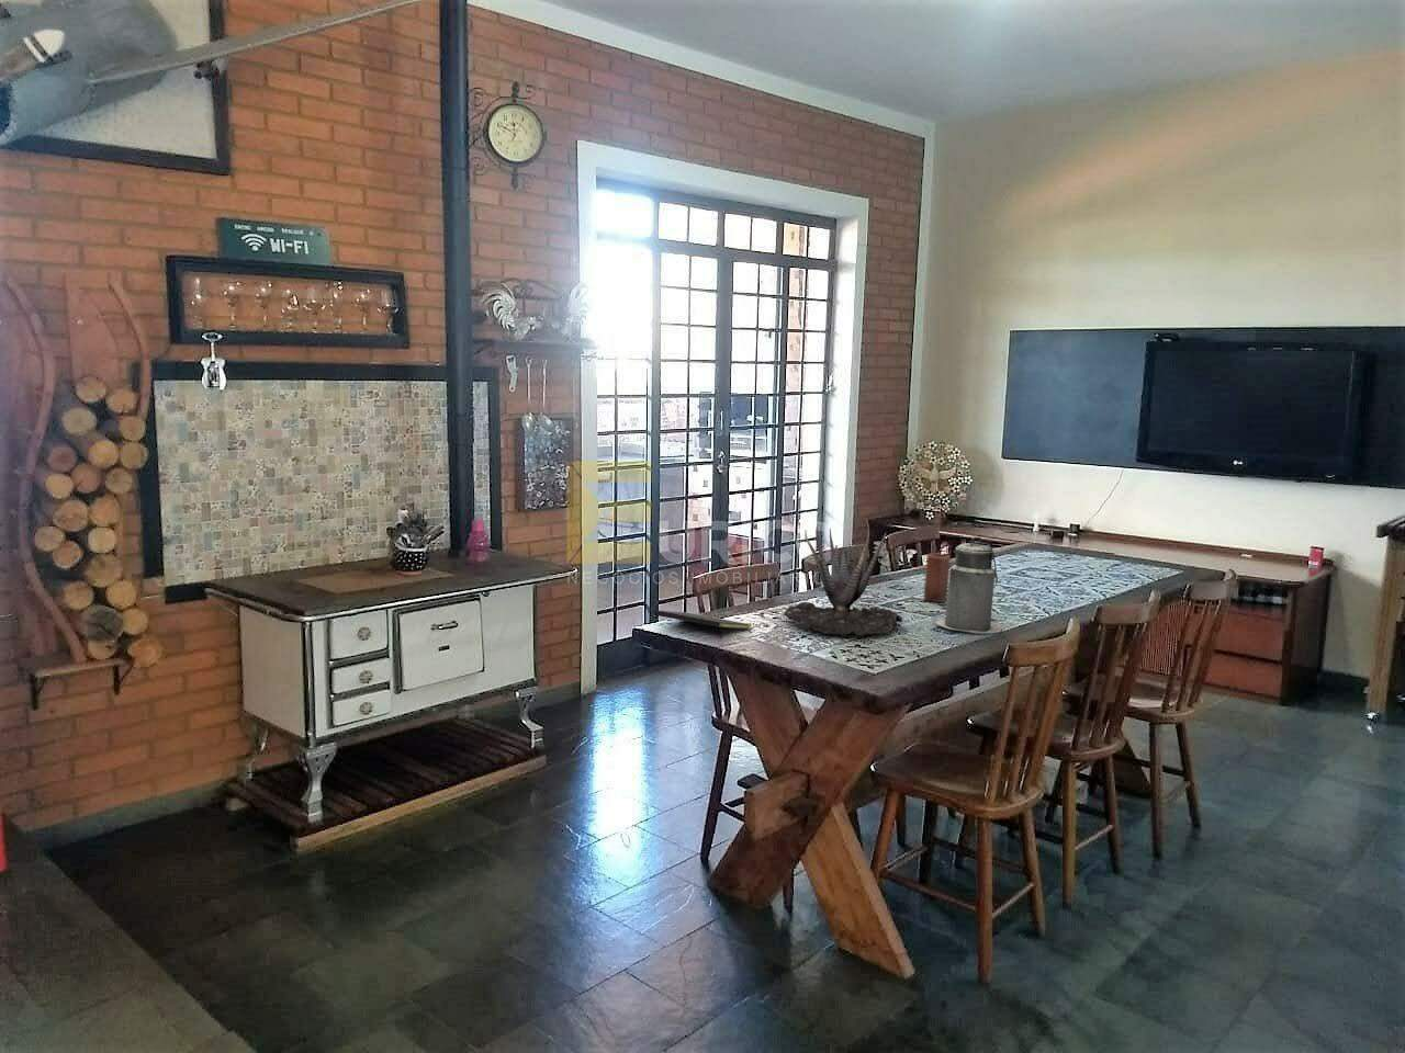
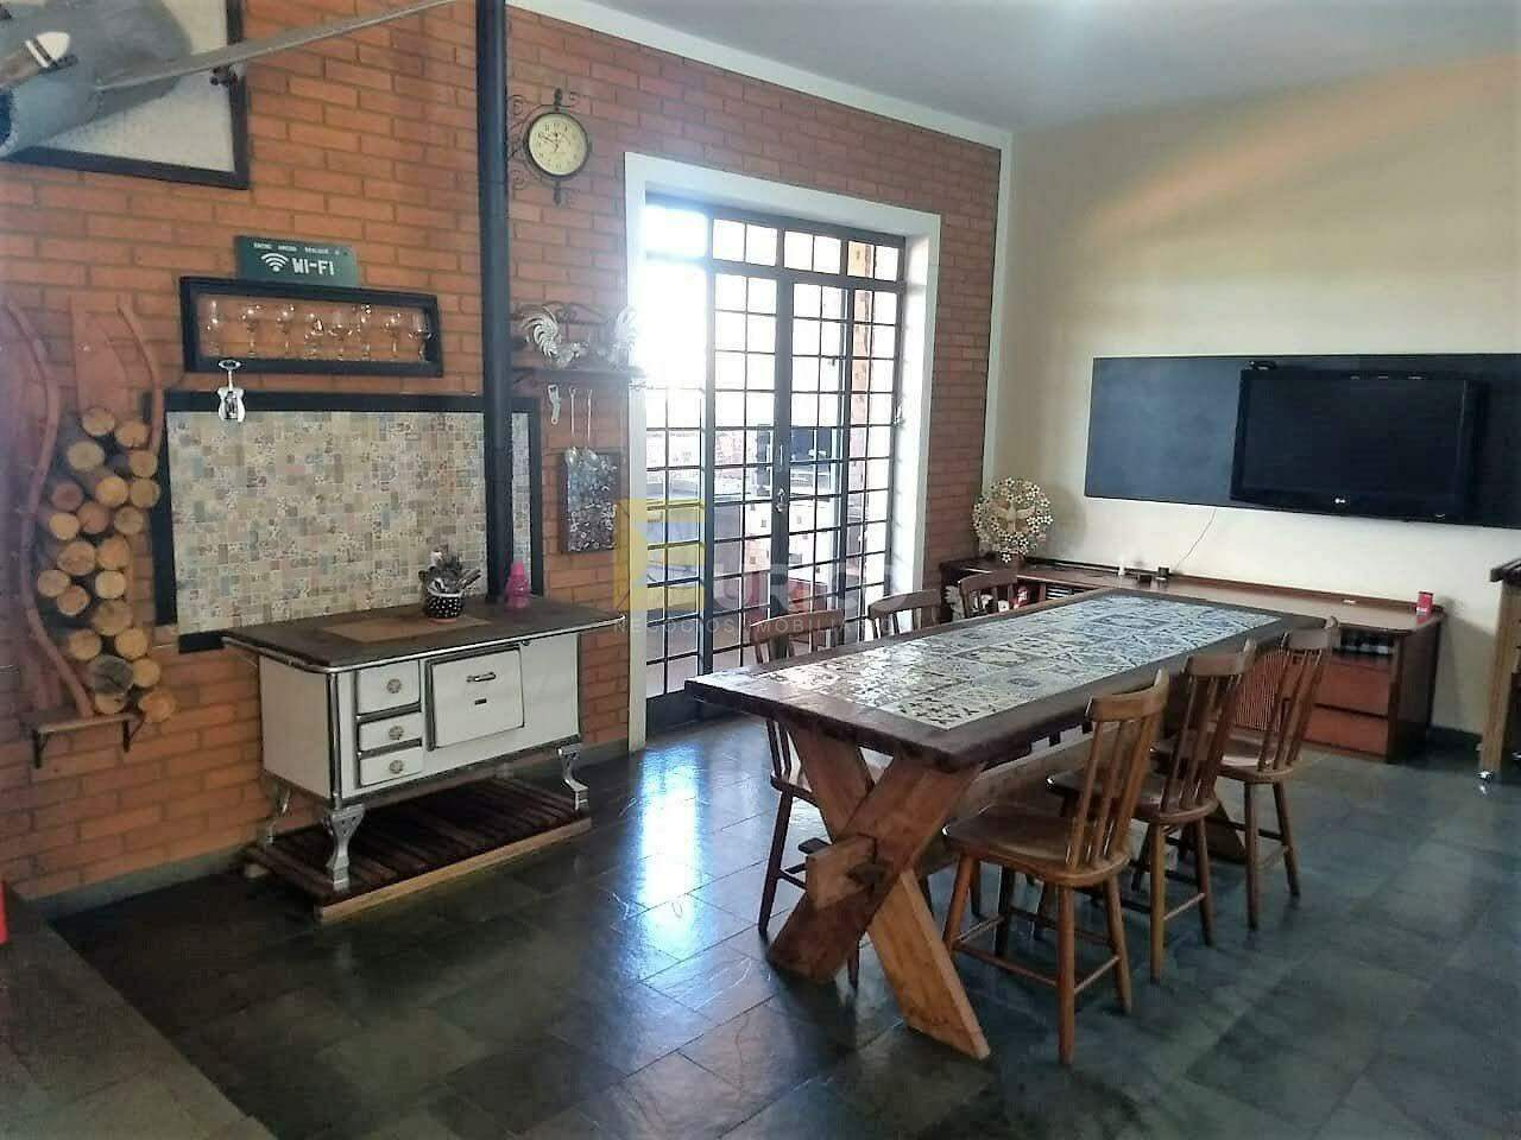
- canister [935,535,1003,634]
- candle [923,553,950,603]
- plant [782,518,904,636]
- notepad [653,608,753,640]
